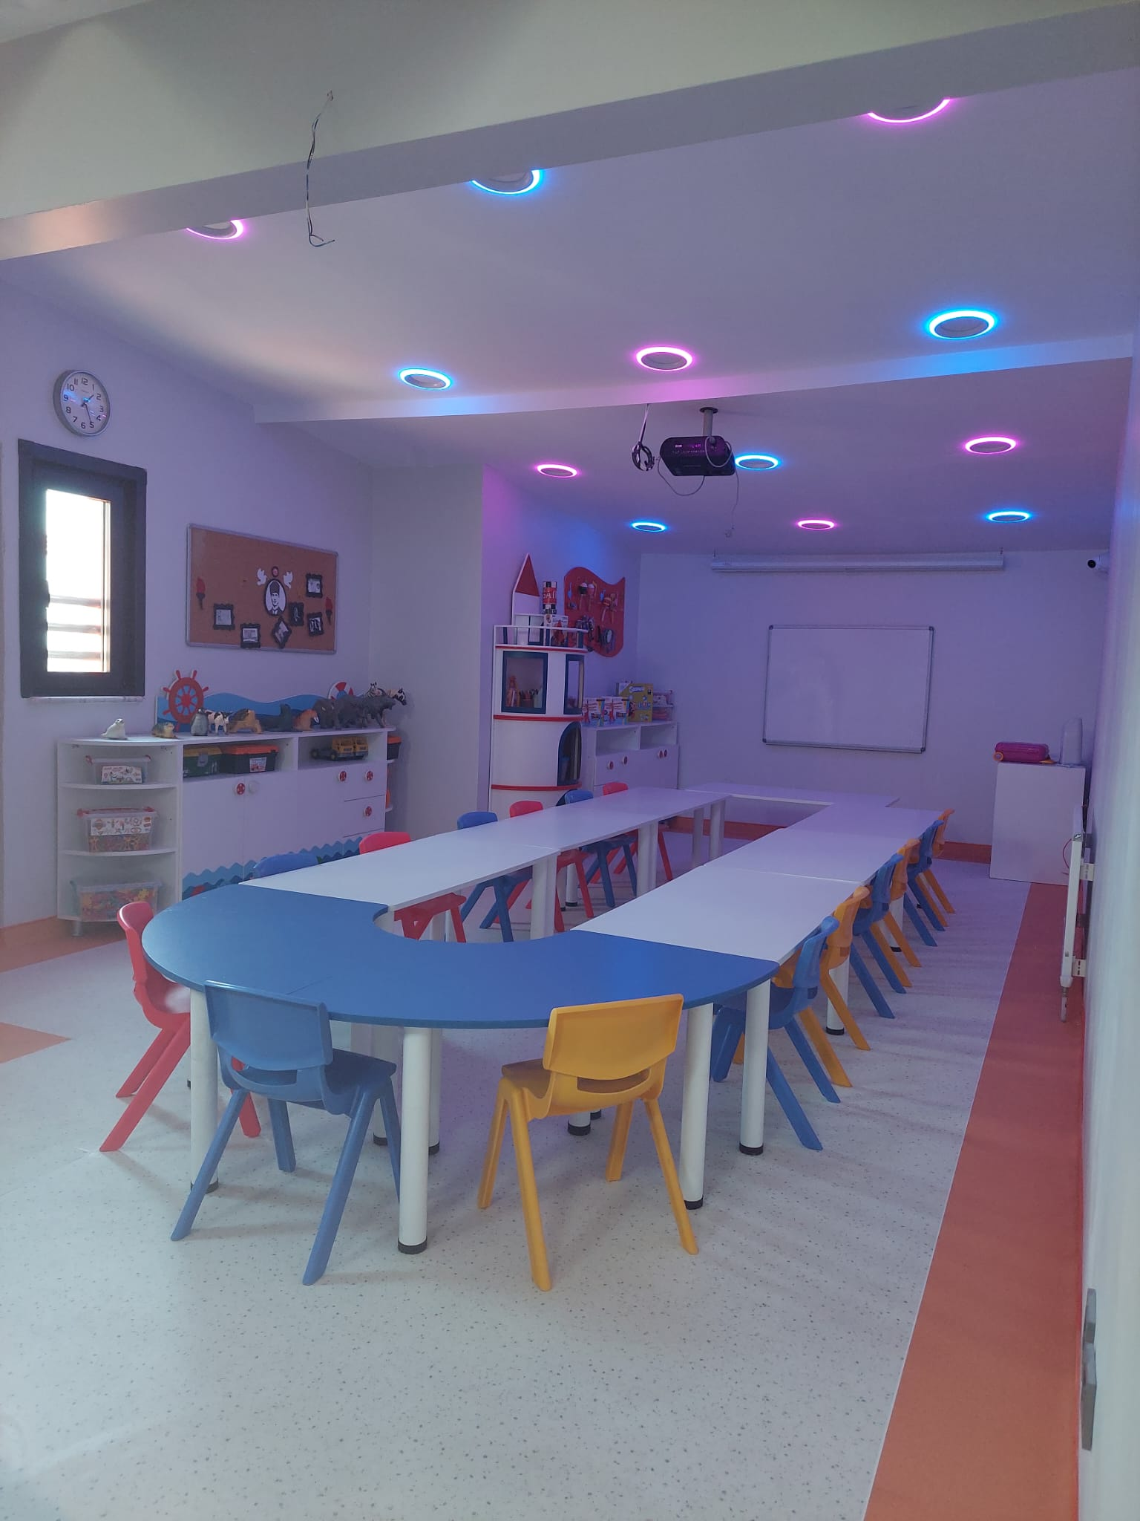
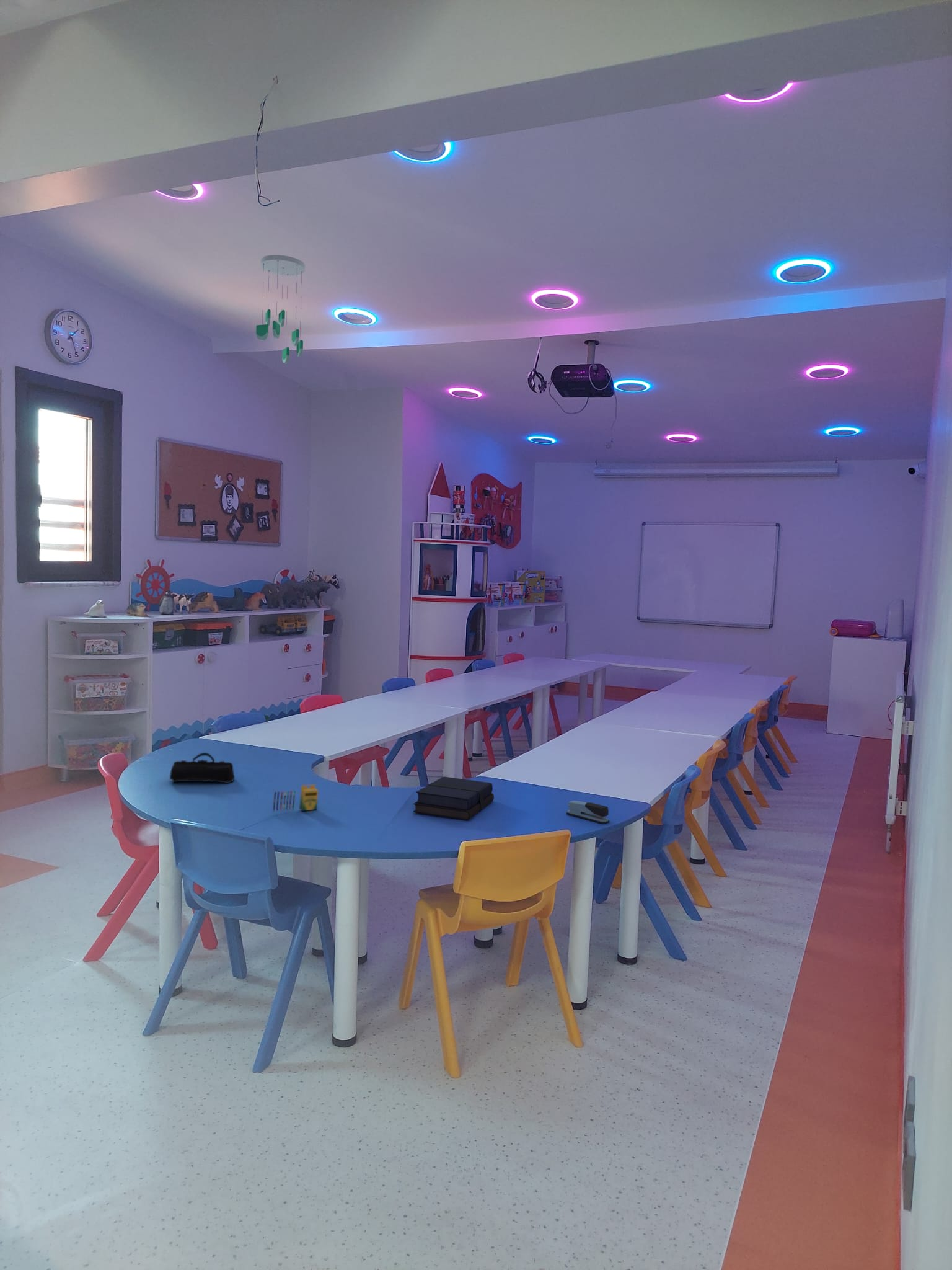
+ stapler [566,800,610,824]
+ crayon [273,784,319,812]
+ pencil case [169,752,236,784]
+ ceiling mobile [255,254,306,364]
+ book [413,776,495,820]
